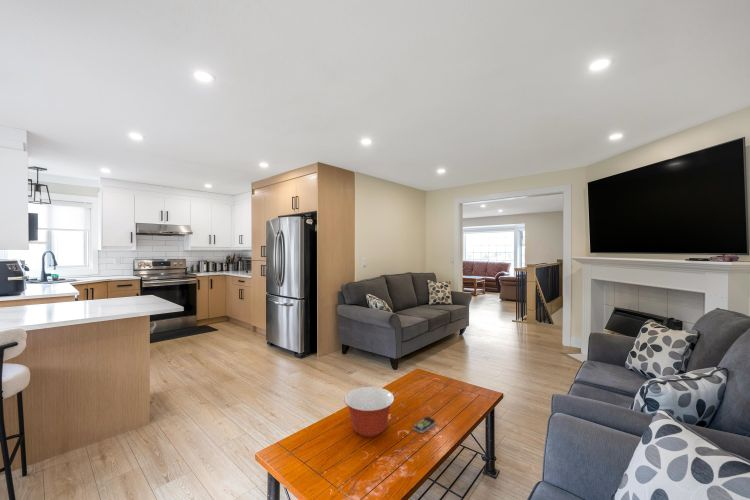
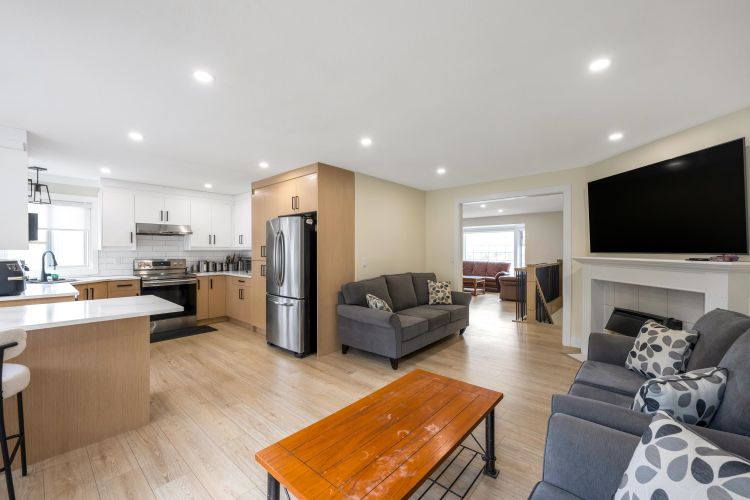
- remote control [412,416,436,434]
- mixing bowl [343,386,395,438]
